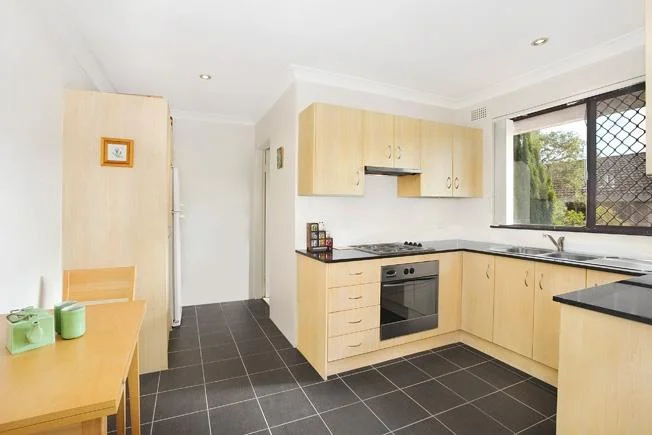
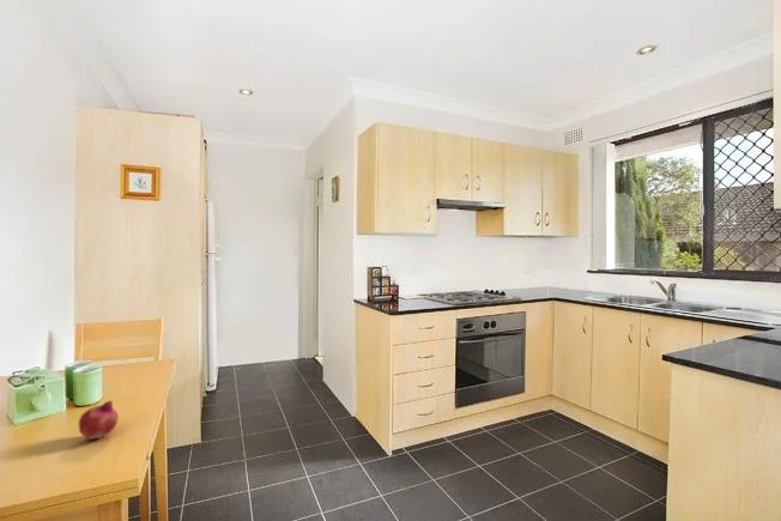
+ fruit [78,399,120,440]
